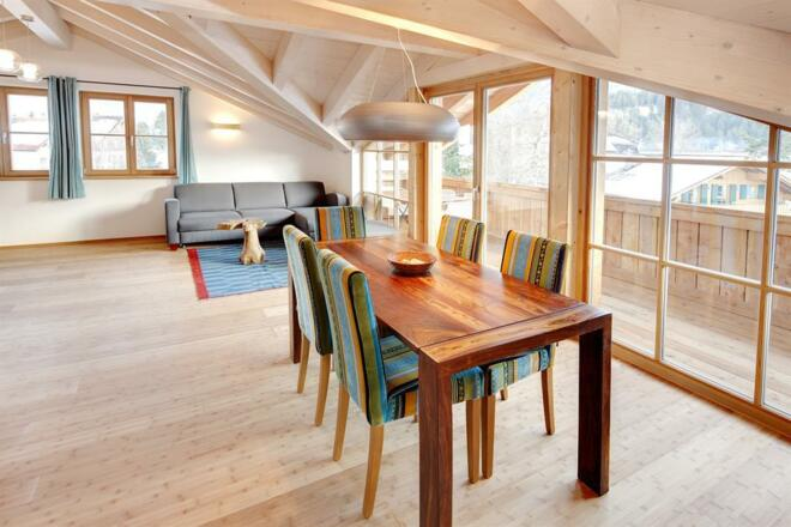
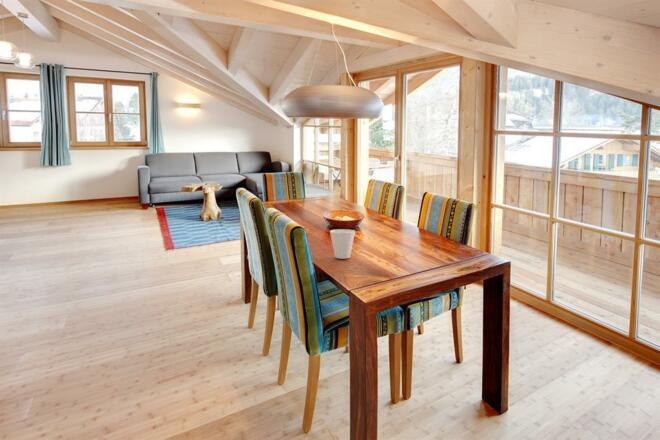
+ cup [329,228,356,260]
